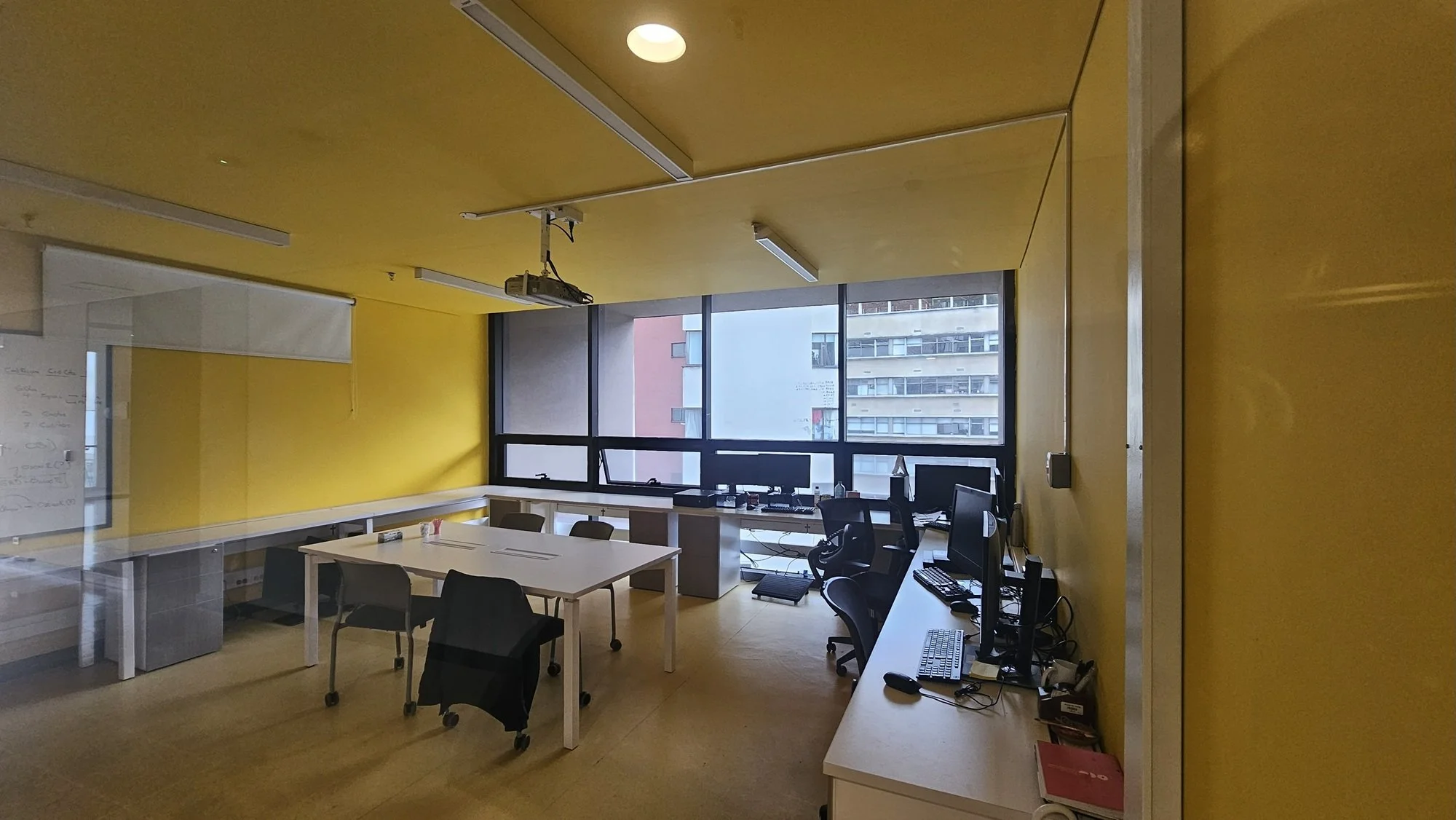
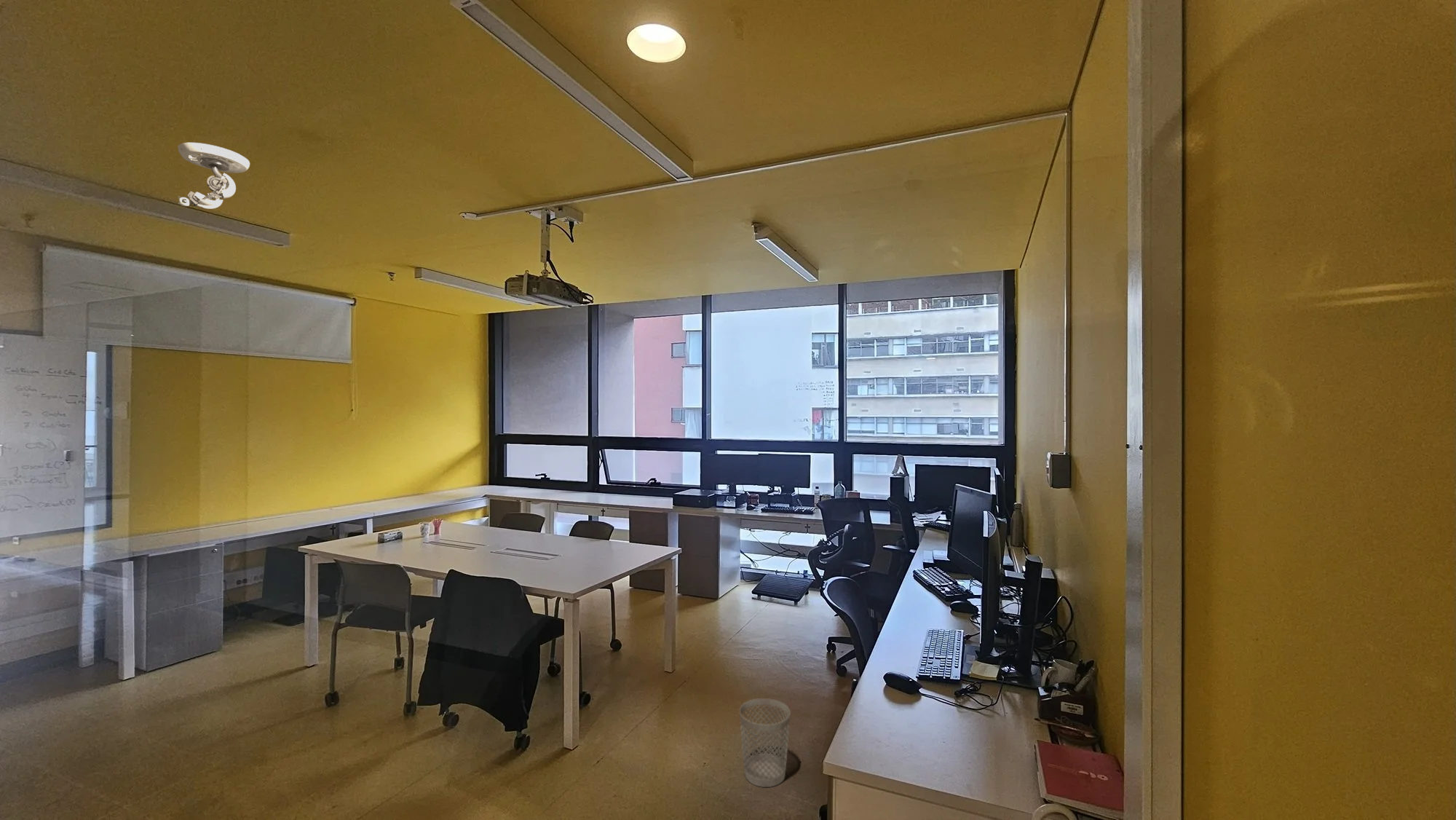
+ security camera [178,142,250,210]
+ wastebasket [739,698,791,788]
